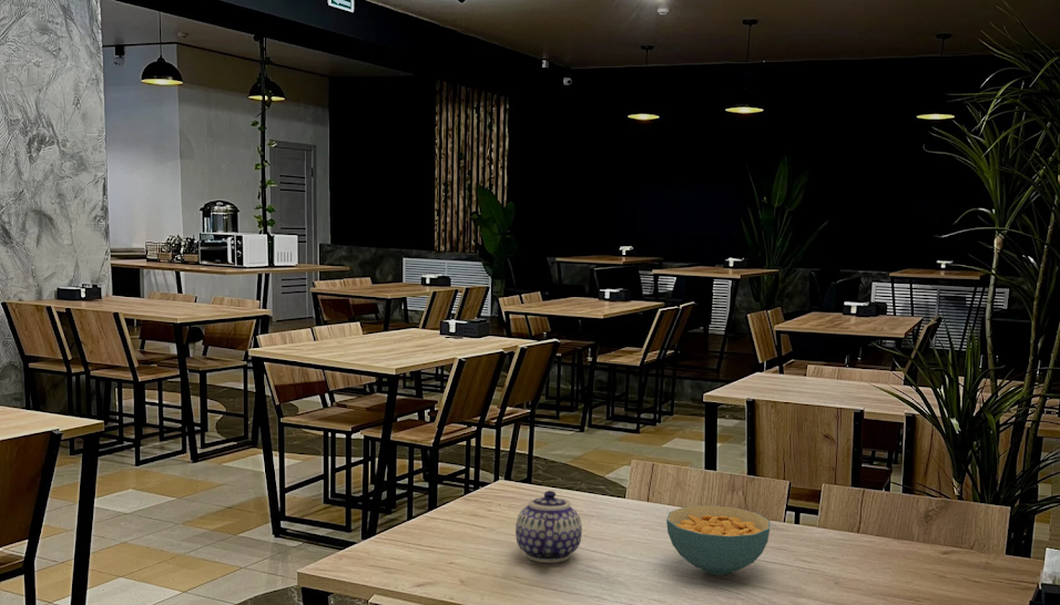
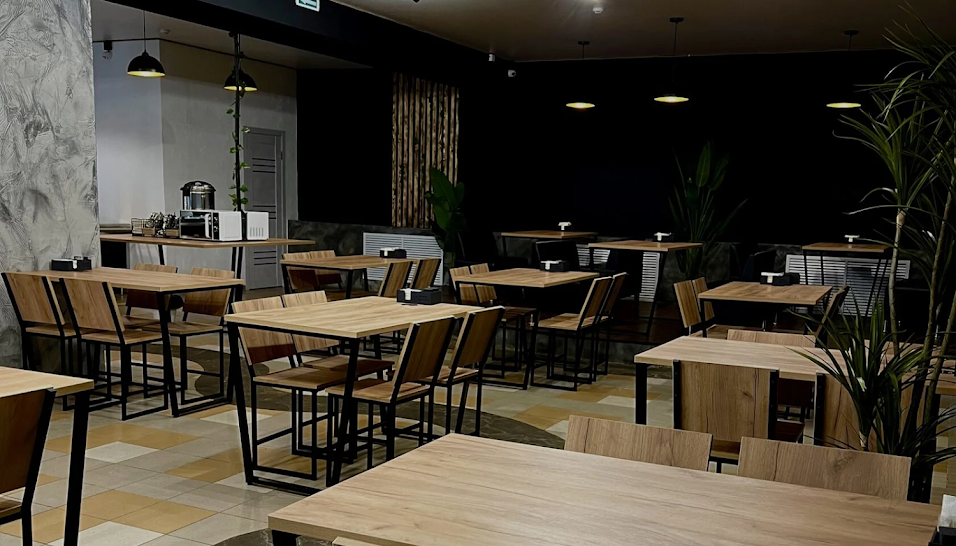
- cereal bowl [665,504,771,576]
- teapot [514,490,583,564]
